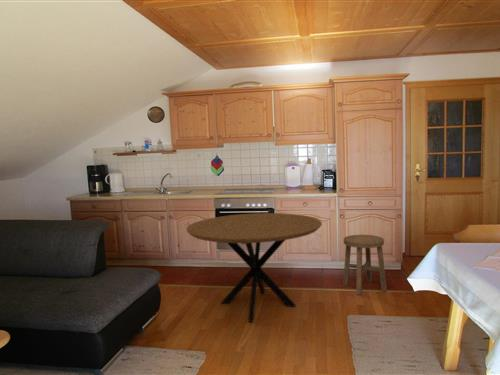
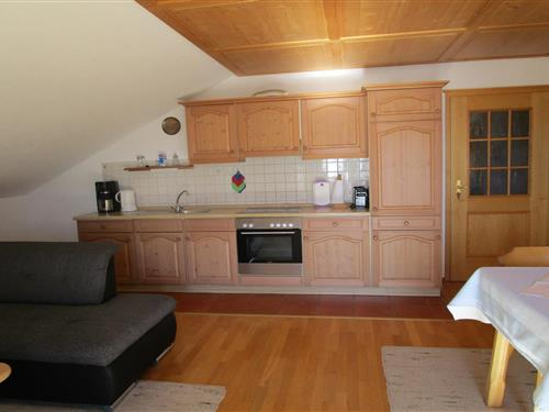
- dining table [185,212,323,323]
- stool [342,234,388,296]
